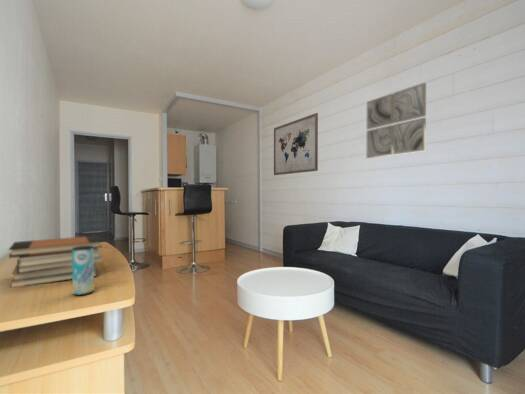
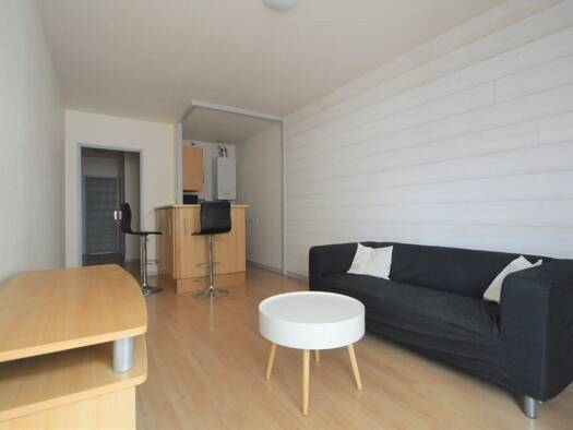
- beverage can [71,246,95,296]
- wall art [365,82,427,159]
- wall art [273,112,319,176]
- book stack [8,235,104,289]
